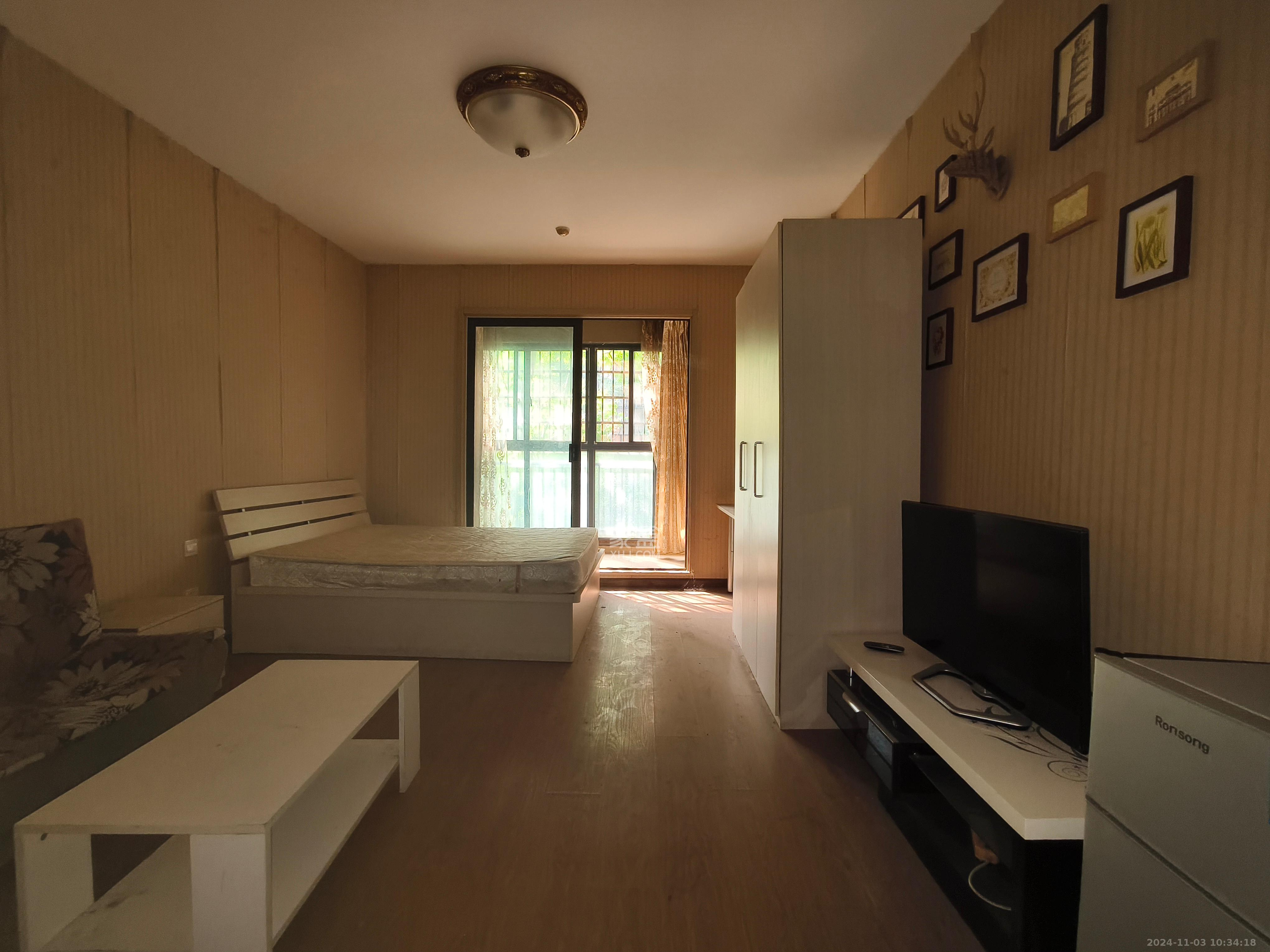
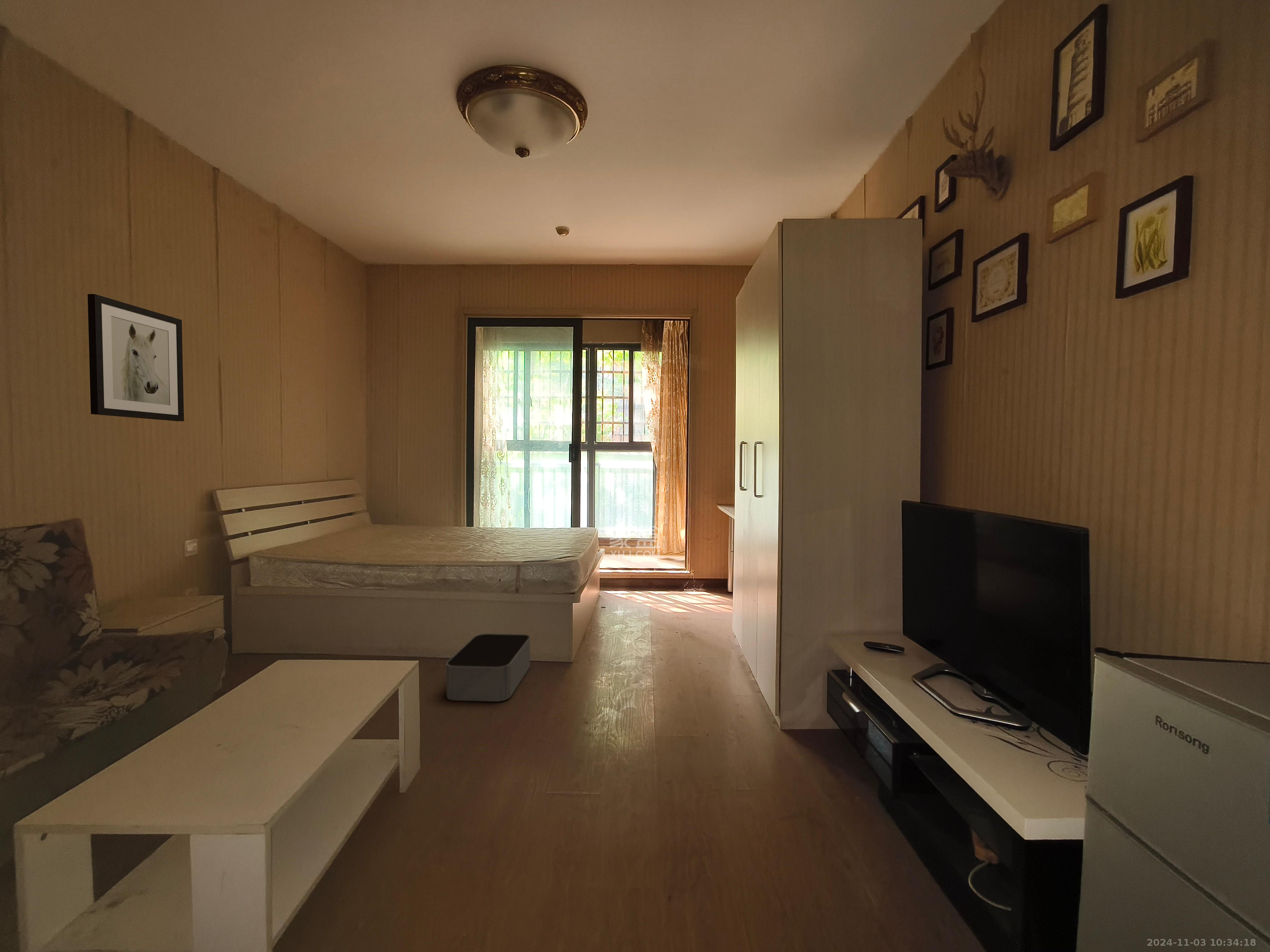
+ storage bin [446,633,530,702]
+ wall art [87,294,184,422]
